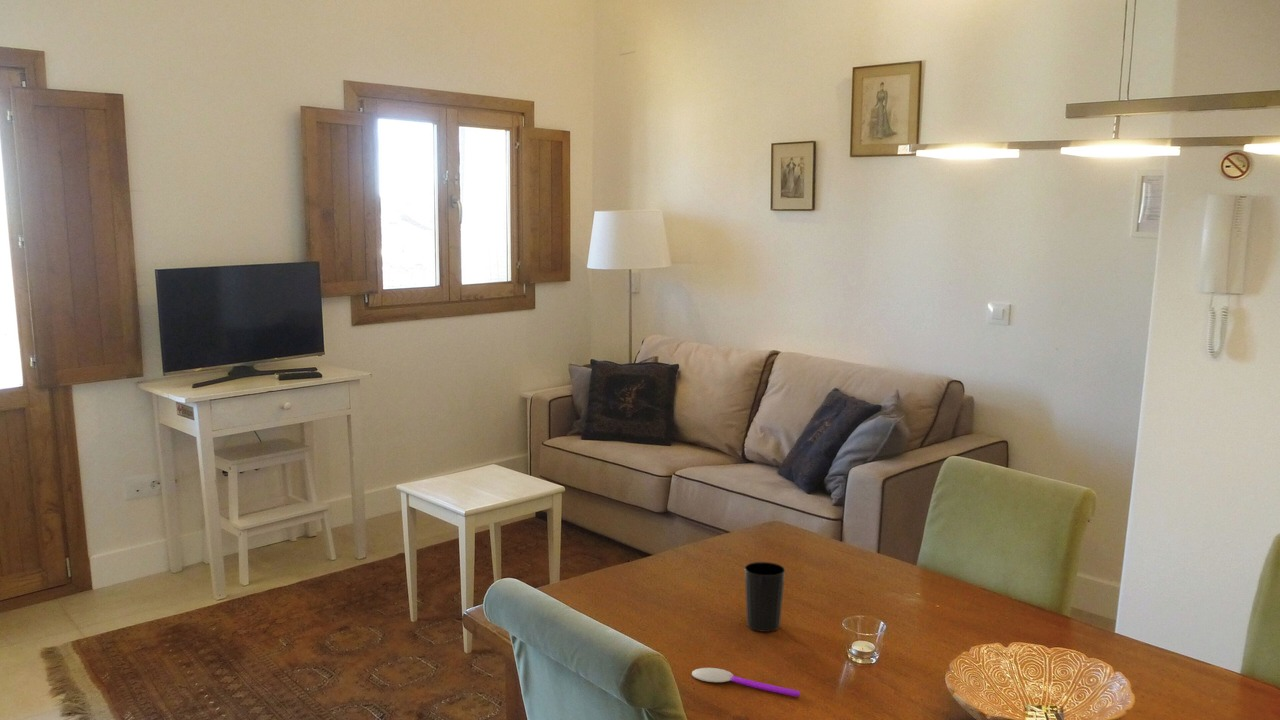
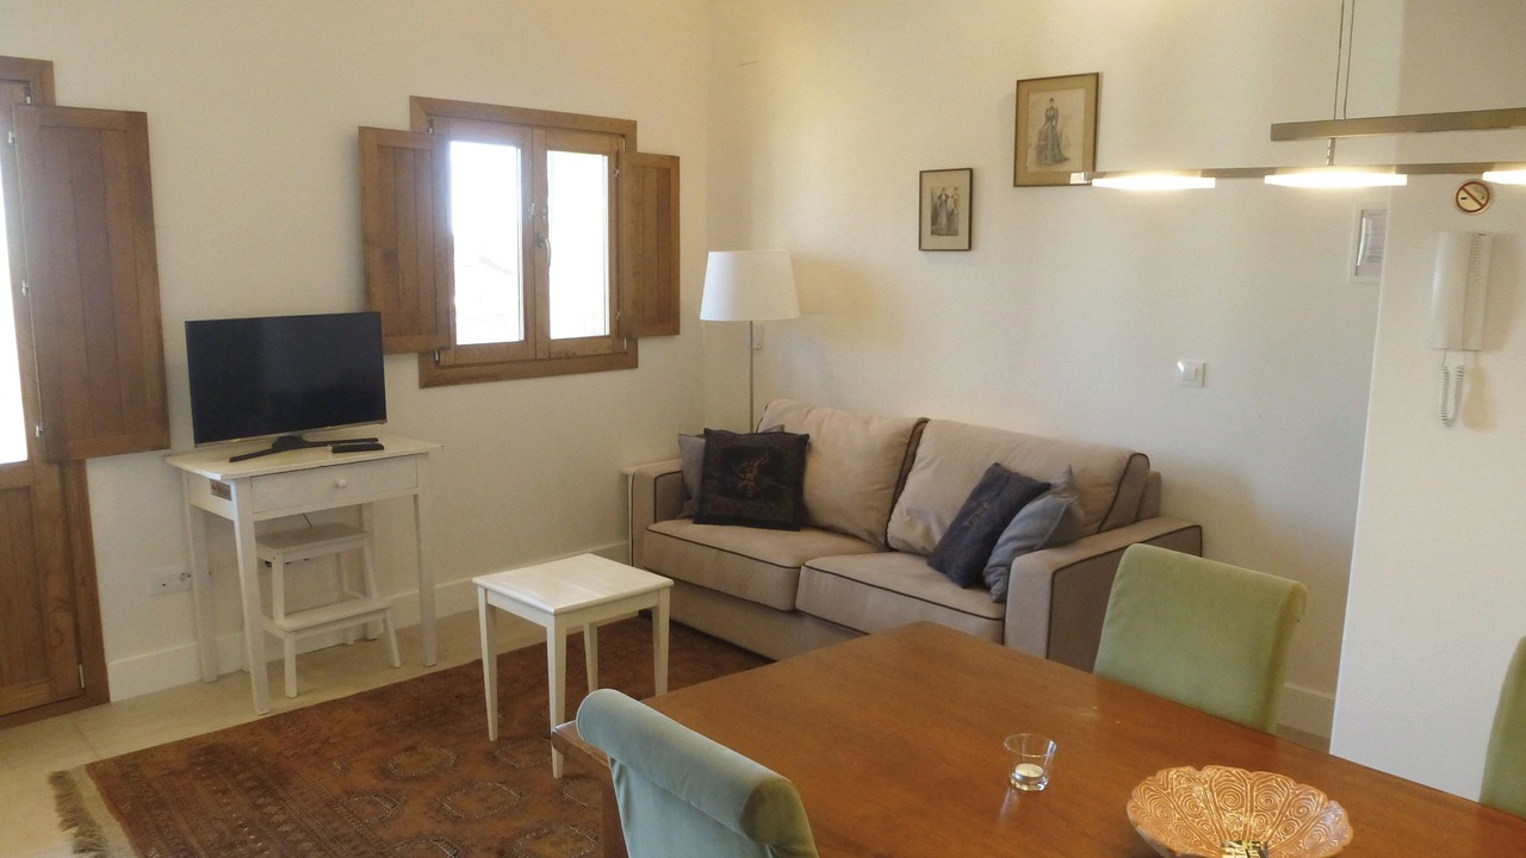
- spoon [691,667,801,698]
- cup [744,561,786,633]
